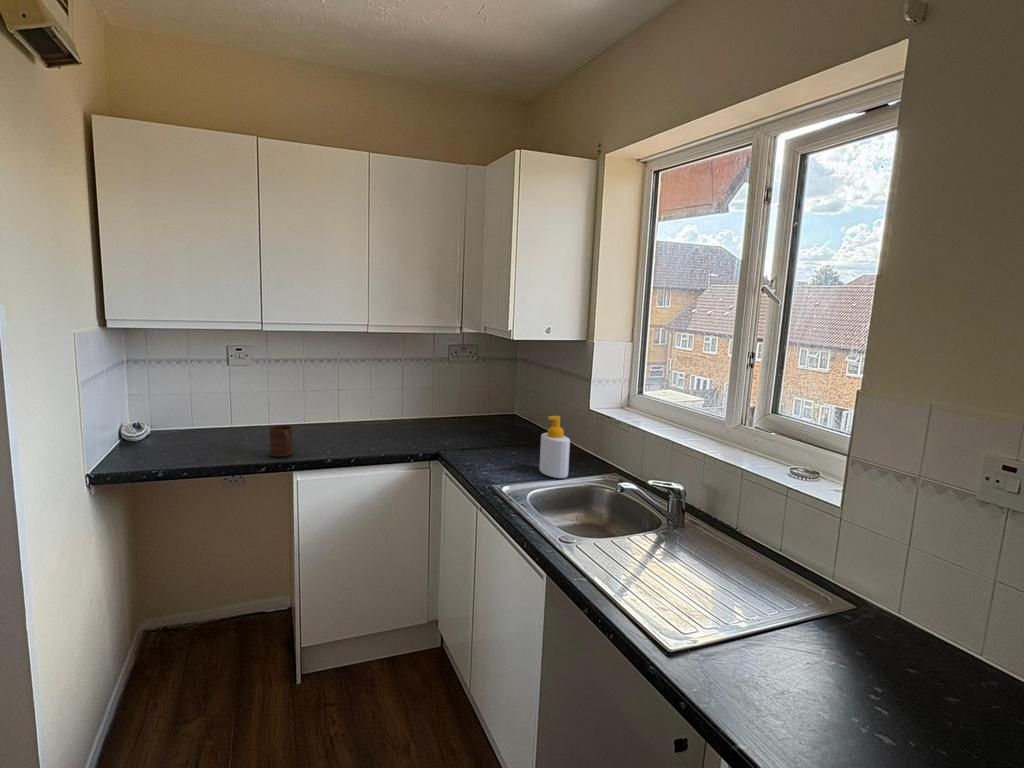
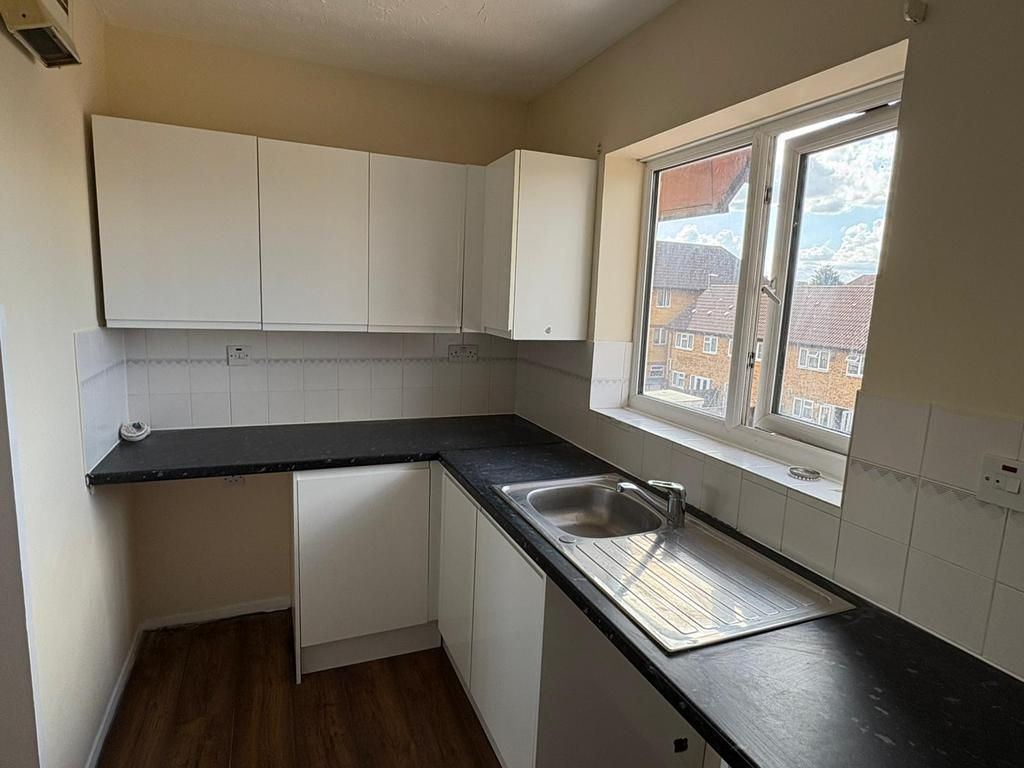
- cup [269,425,294,458]
- soap bottle [538,415,571,479]
